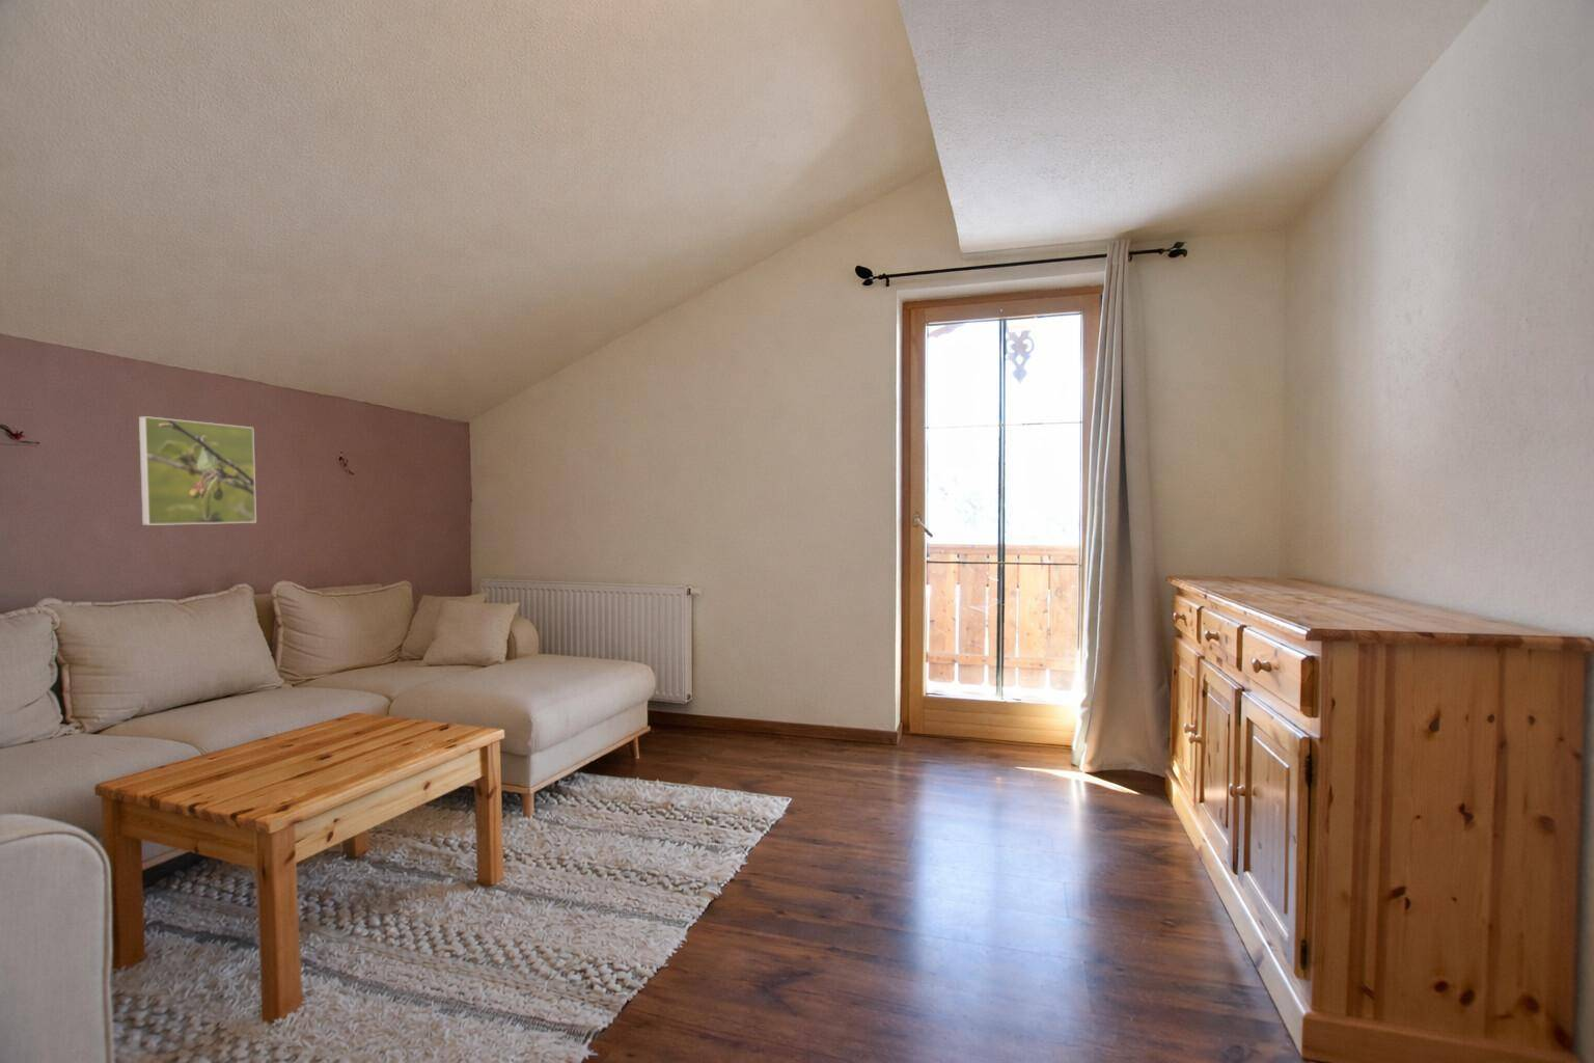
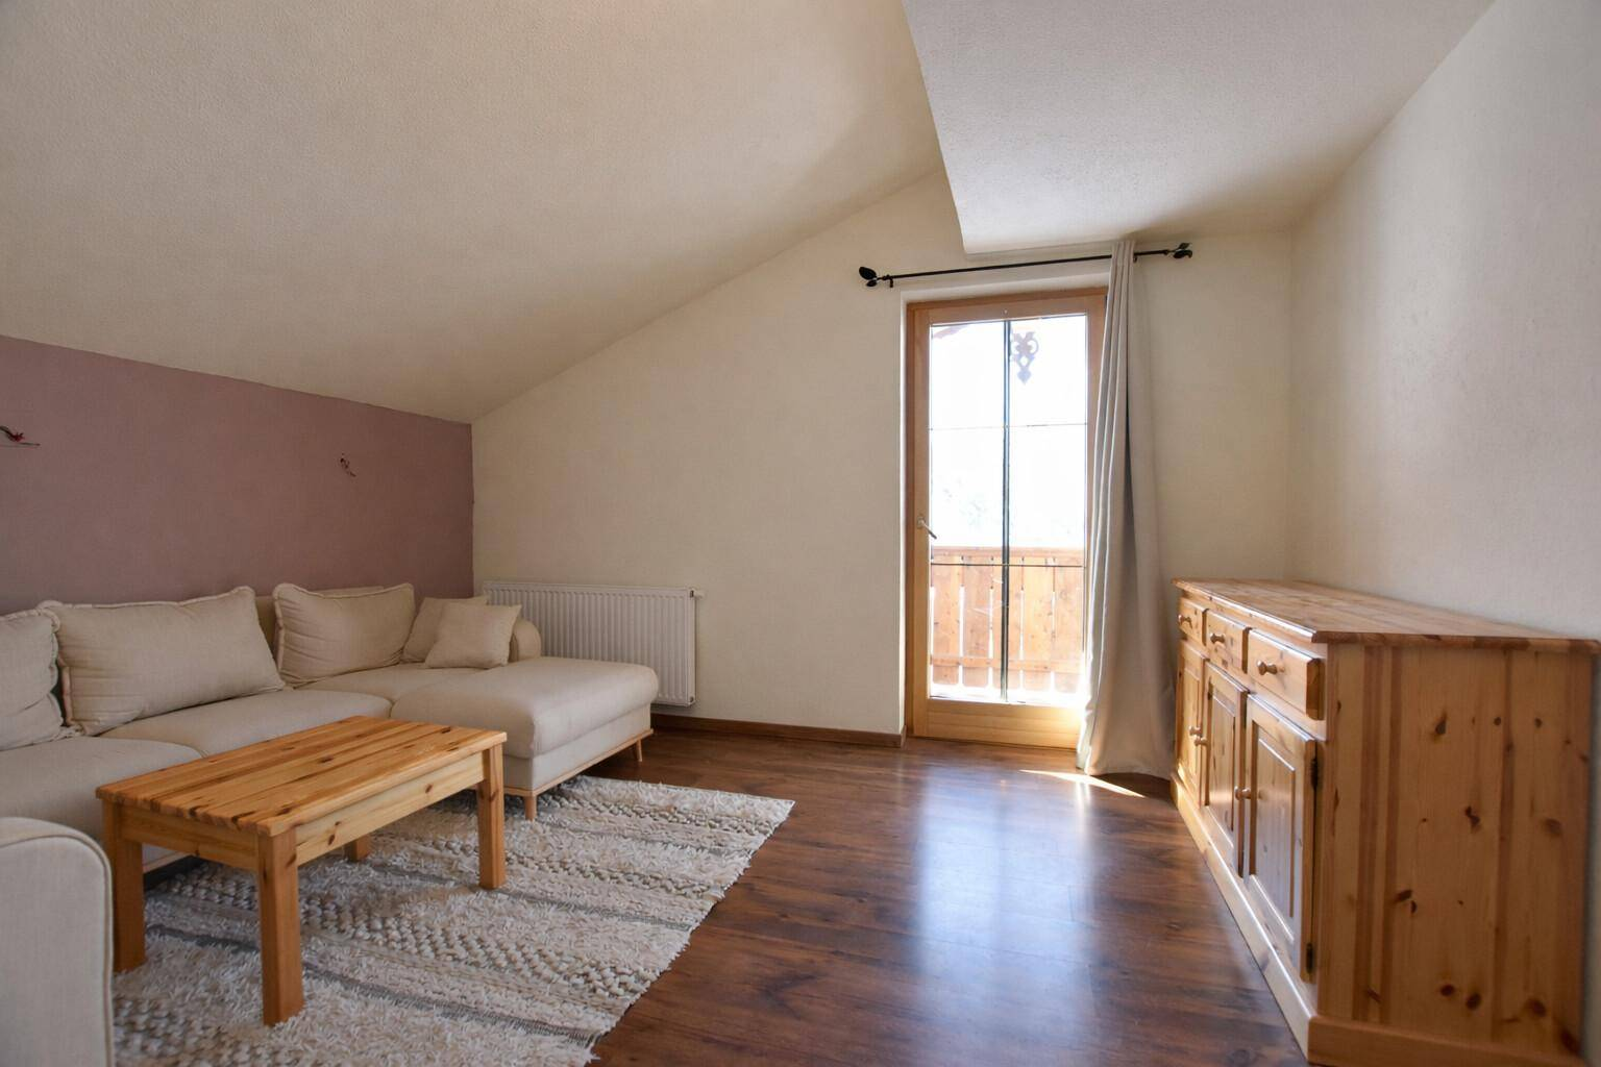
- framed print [138,415,257,527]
